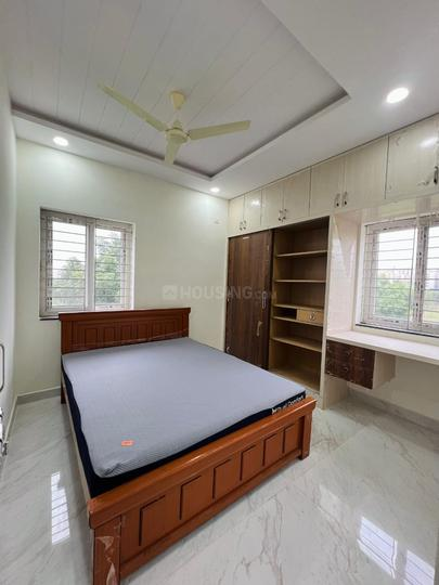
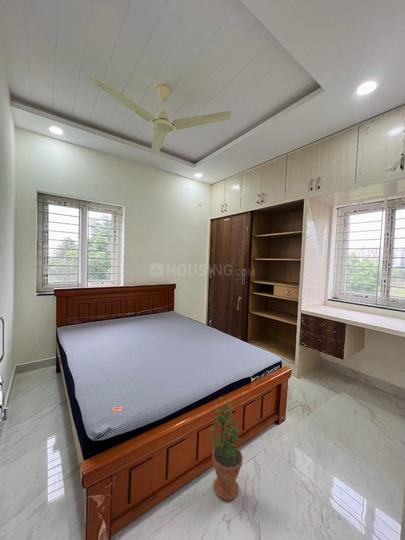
+ potted plant [208,396,244,502]
